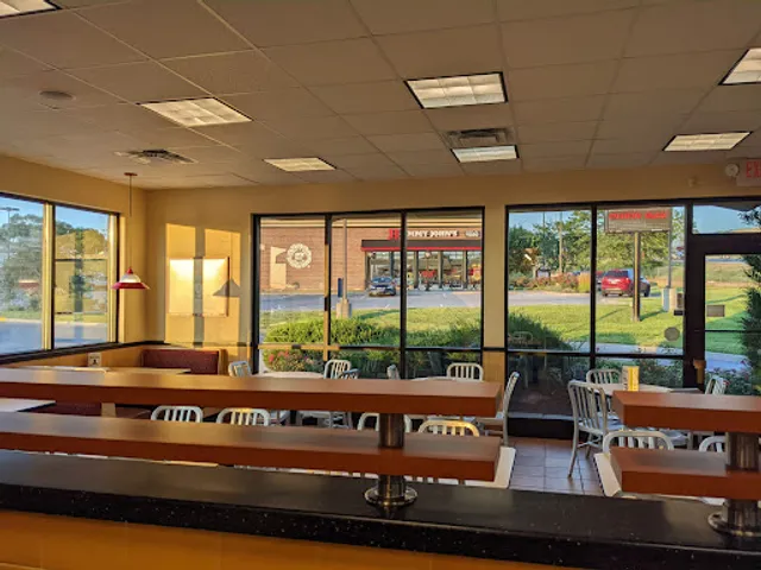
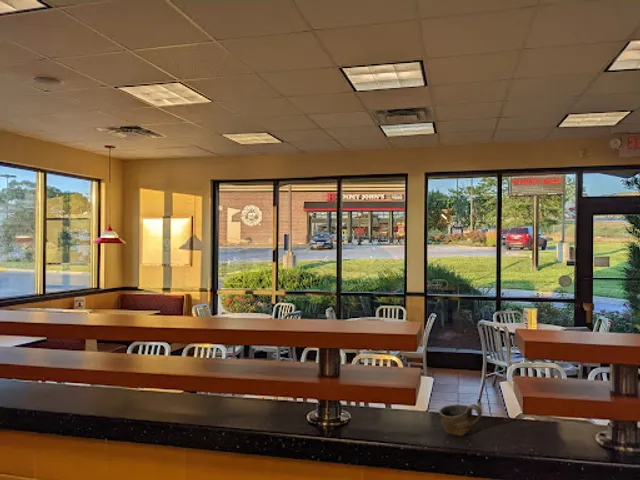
+ cup [438,403,483,437]
